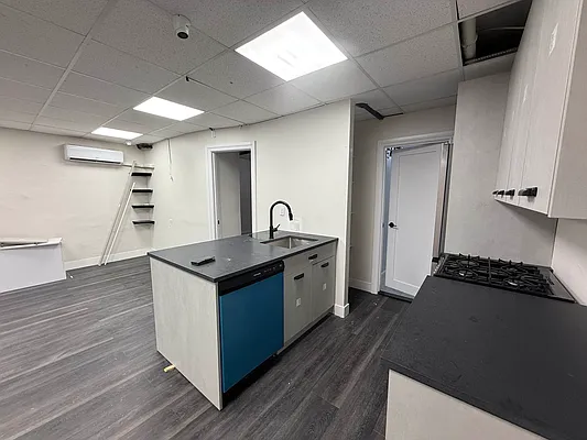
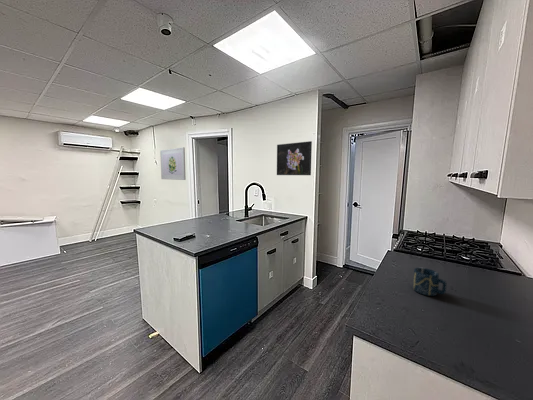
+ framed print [159,146,187,181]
+ cup [412,267,448,297]
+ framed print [276,140,313,176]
